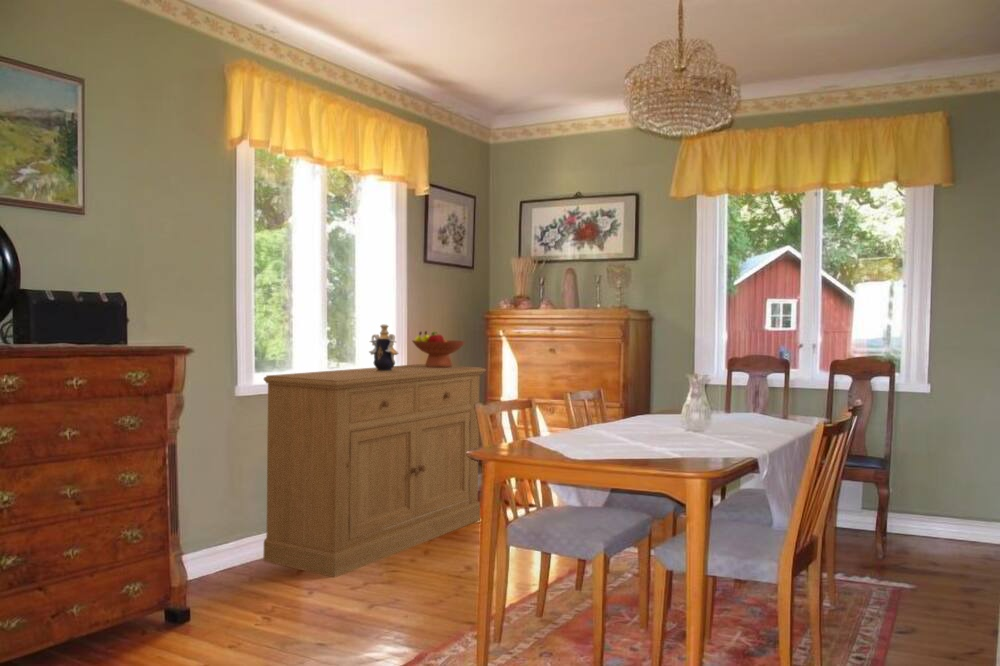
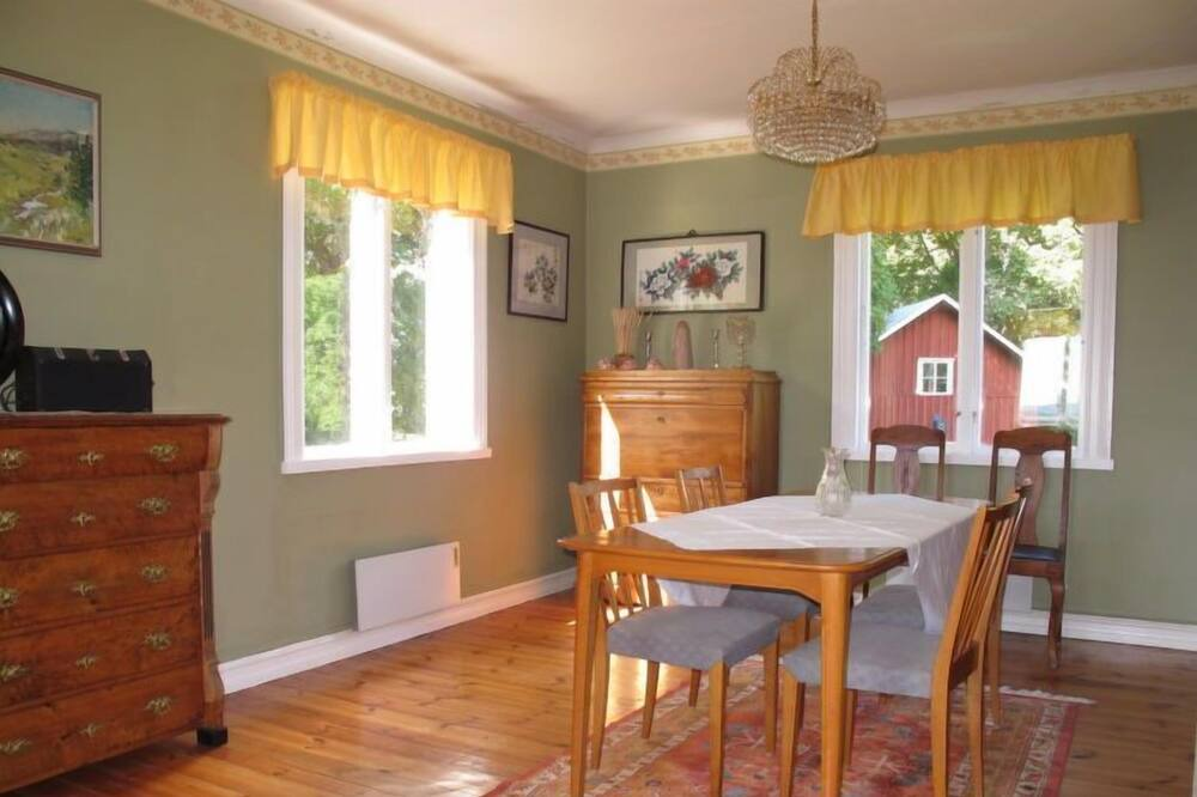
- sideboard [263,363,487,578]
- decorative vase [368,324,400,372]
- fruit bowl [411,330,467,368]
